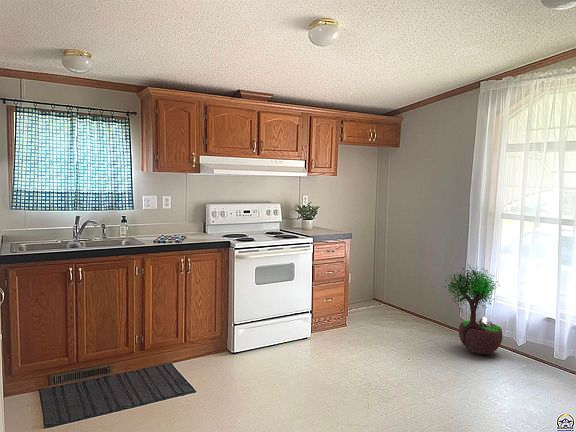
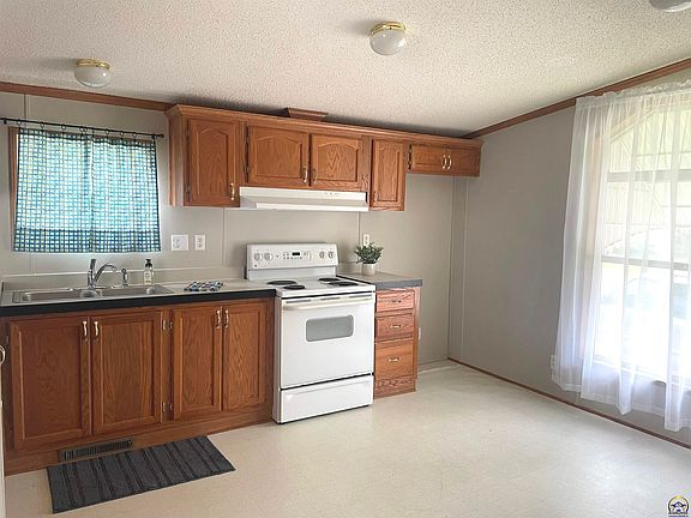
- potted tree [442,264,504,355]
